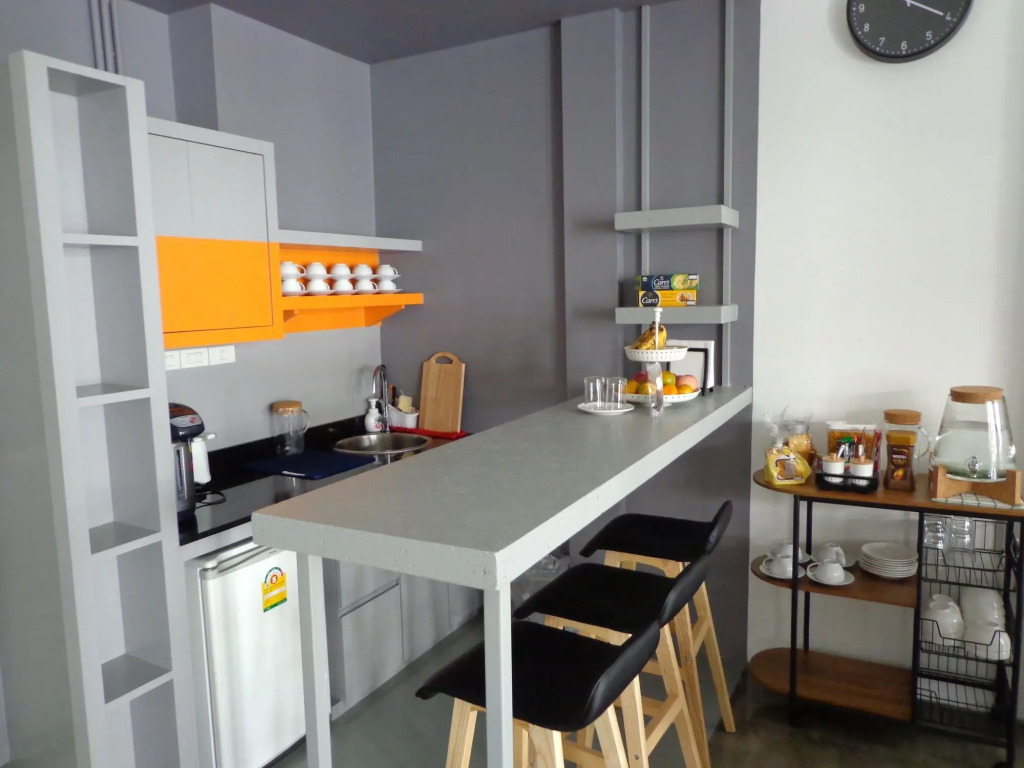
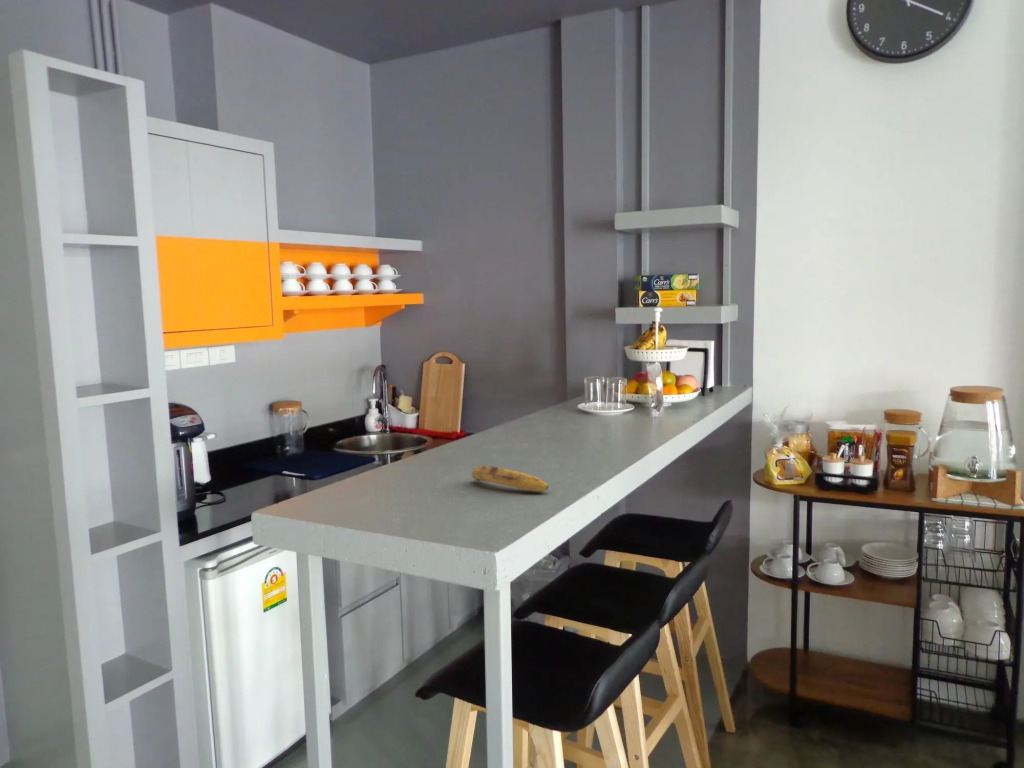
+ banana [471,465,549,493]
